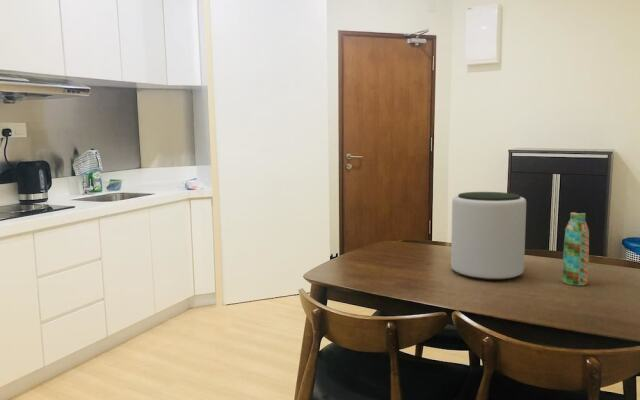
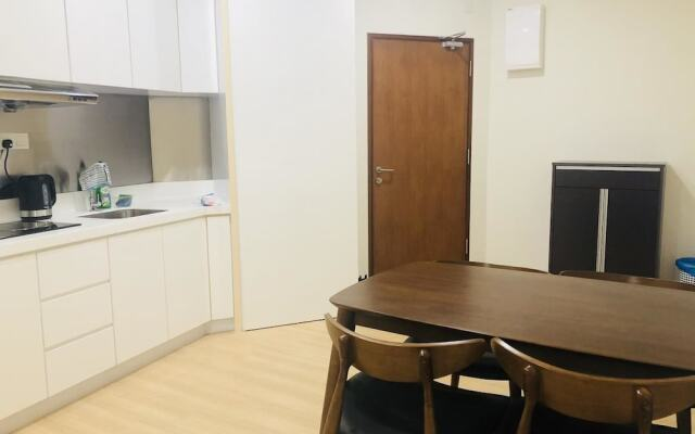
- plant pot [450,191,527,281]
- water bottle [561,211,590,286]
